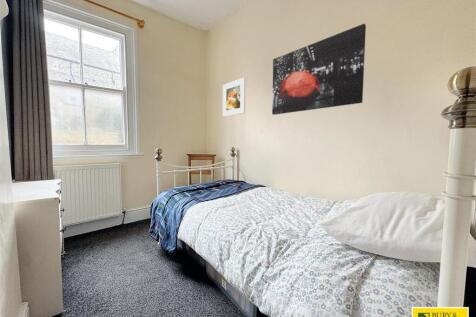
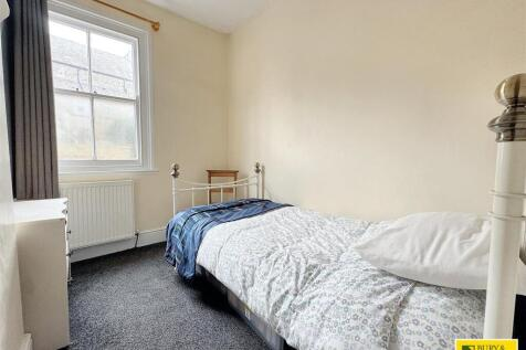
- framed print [222,77,246,117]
- wall art [271,23,367,116]
